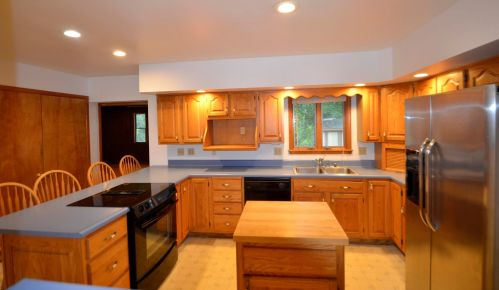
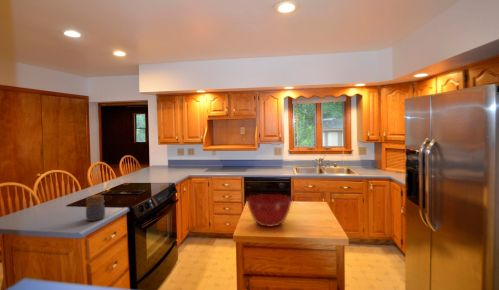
+ jar [85,194,106,222]
+ mixing bowl [245,193,294,228]
